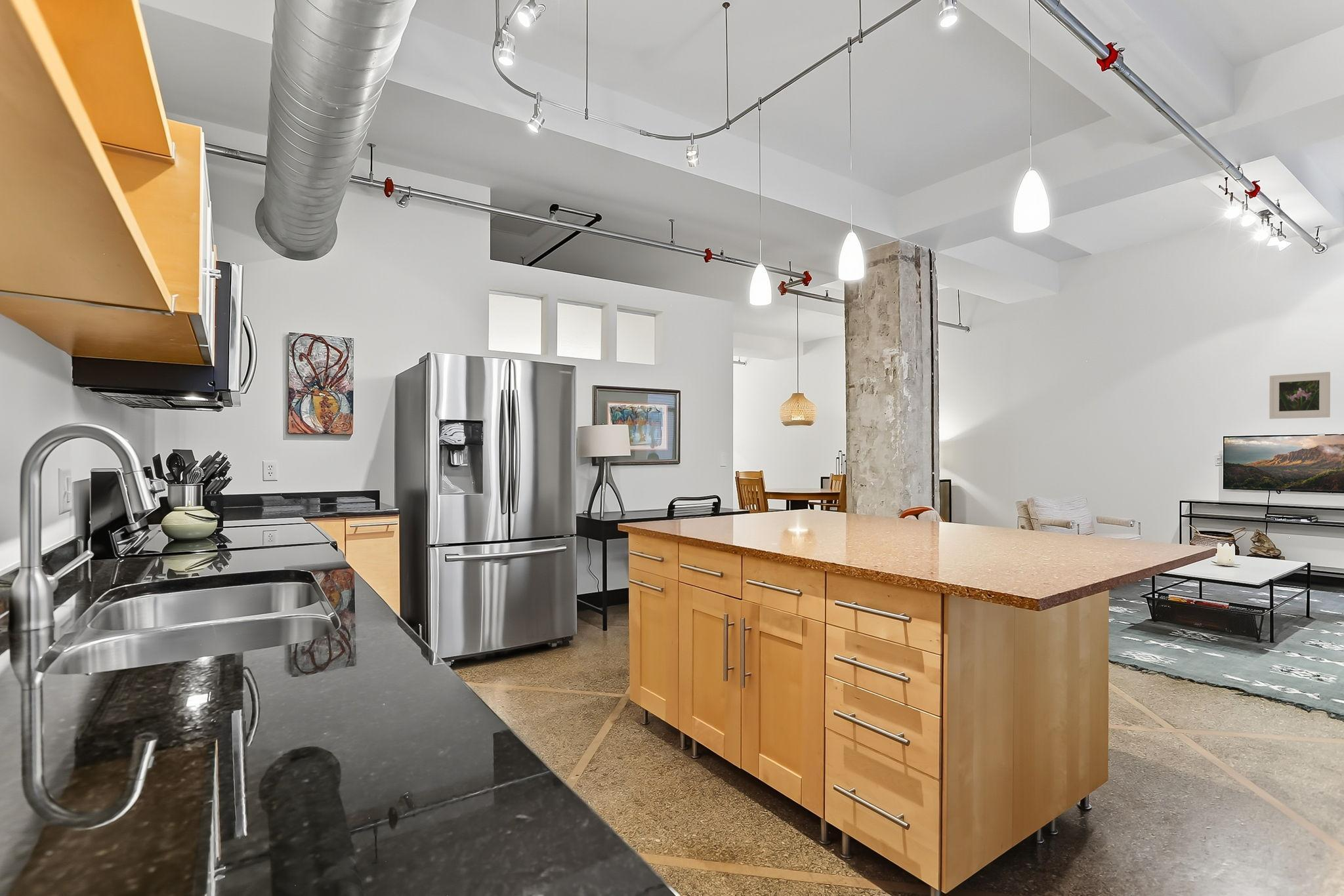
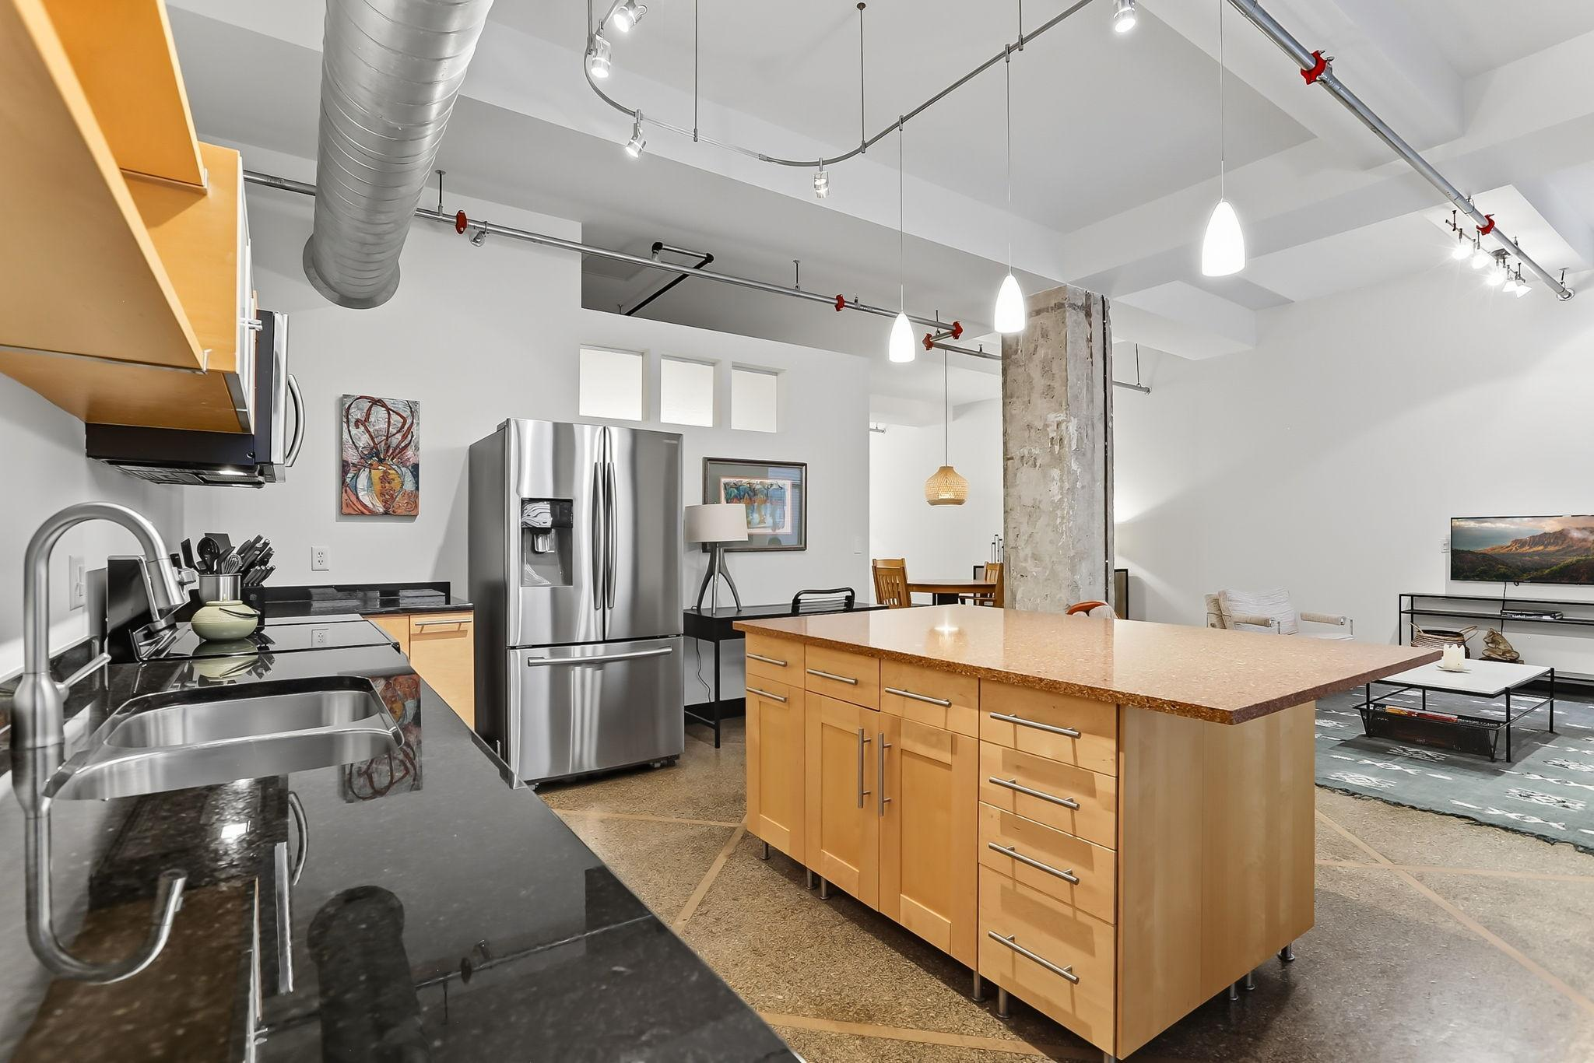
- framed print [1269,371,1331,420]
